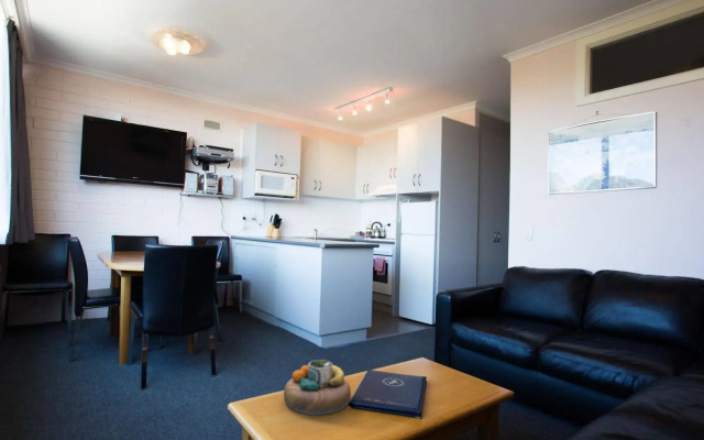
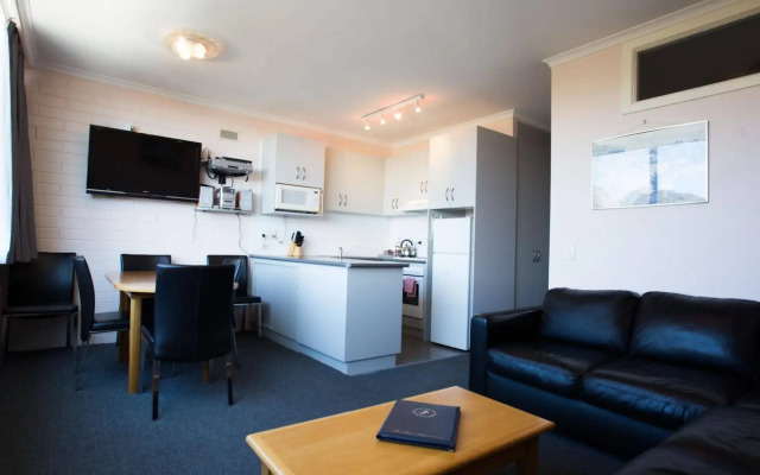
- decorative bowl [283,358,352,416]
